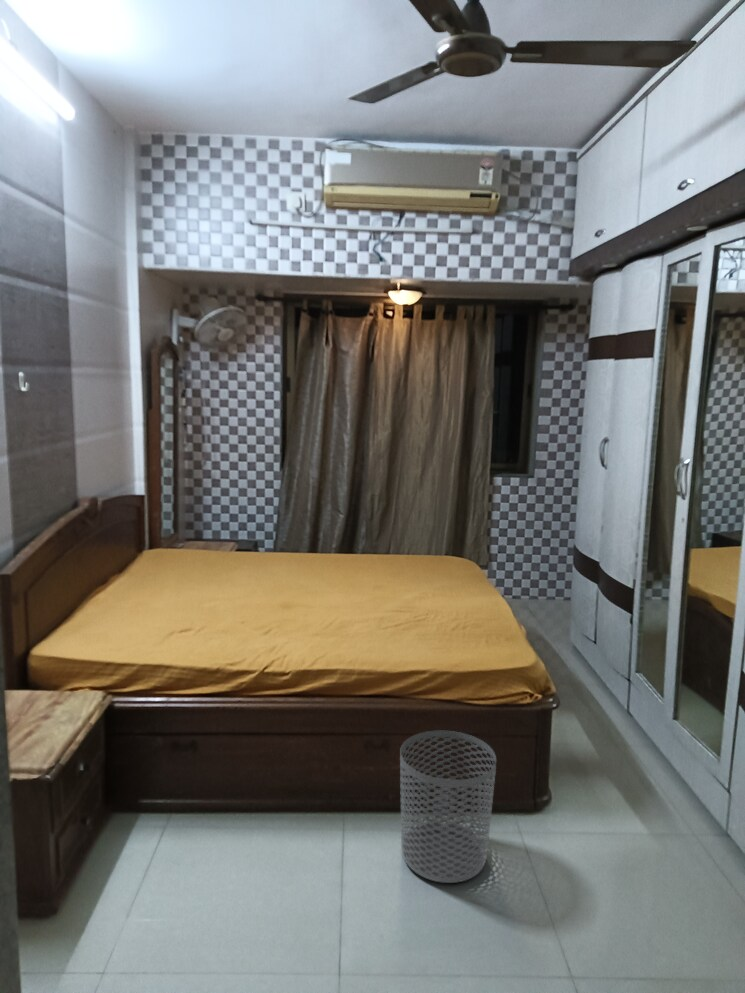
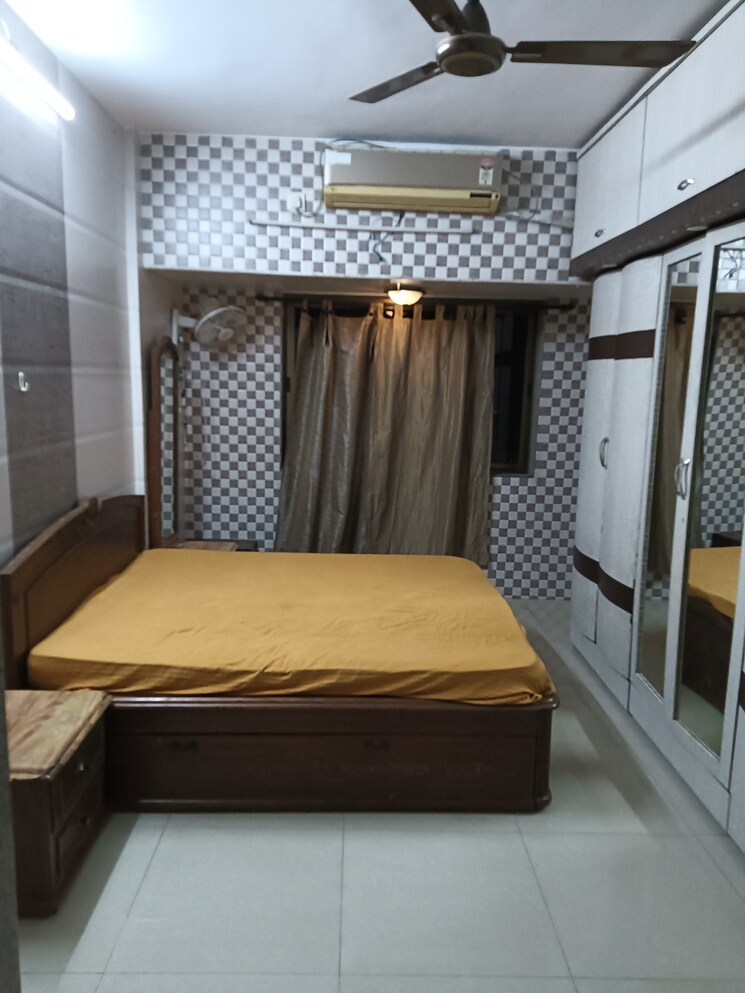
- waste bin [399,730,497,884]
